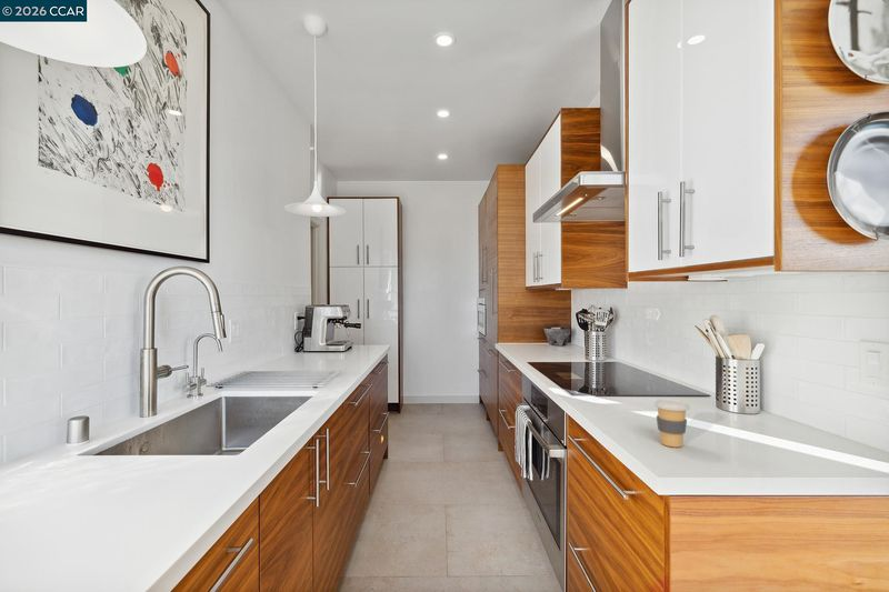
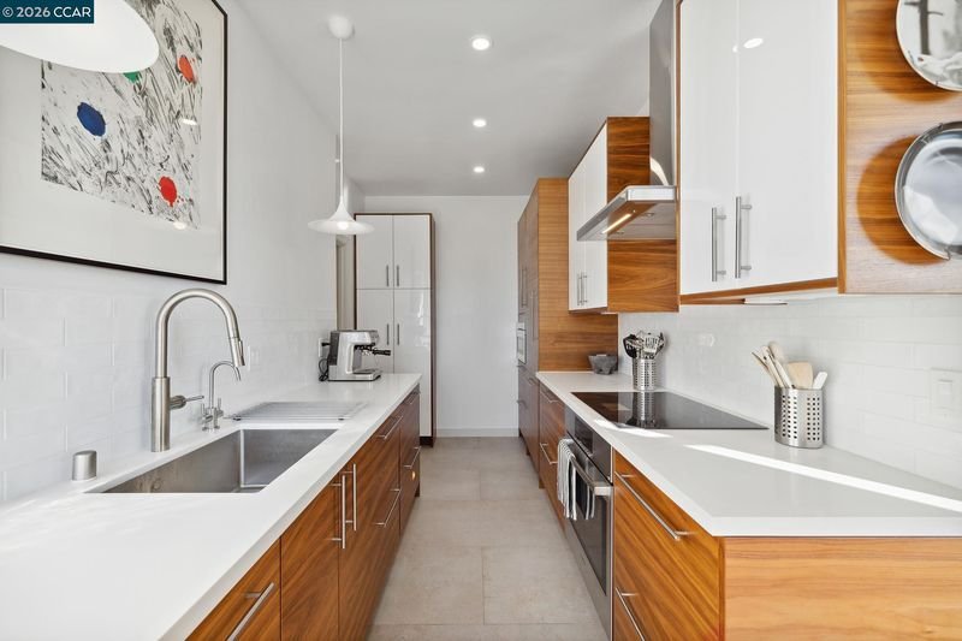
- coffee cup [653,398,691,449]
